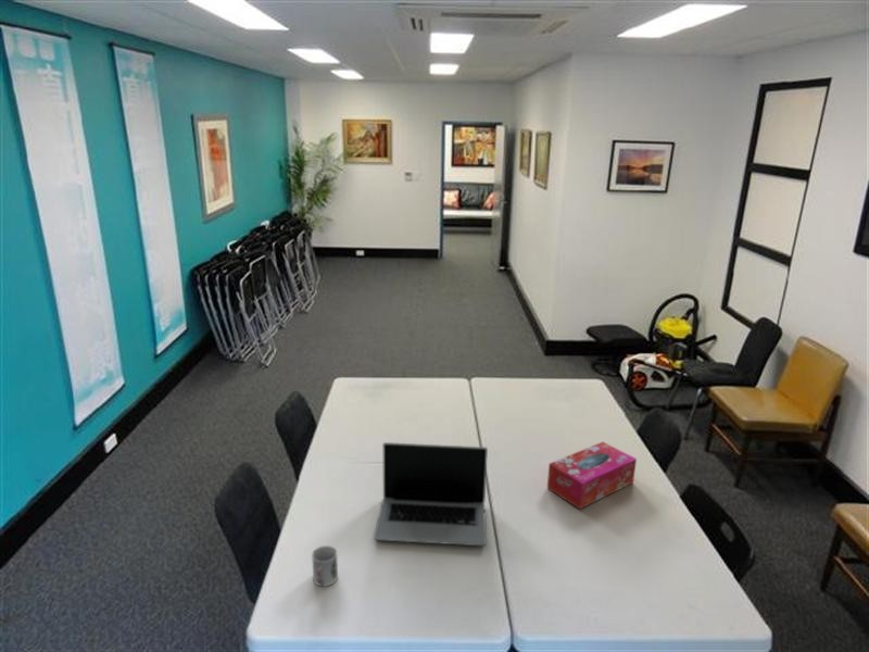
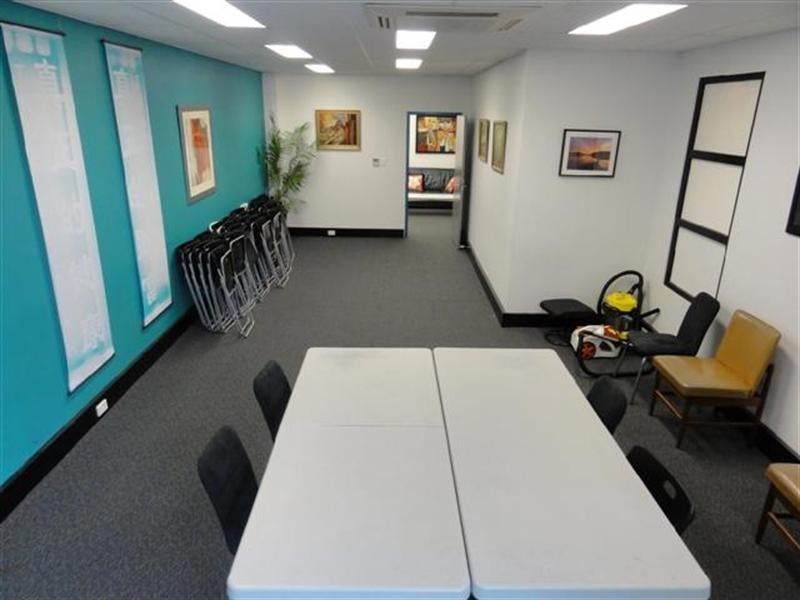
- tissue box [546,441,638,510]
- laptop [373,441,489,547]
- cup [311,544,339,588]
